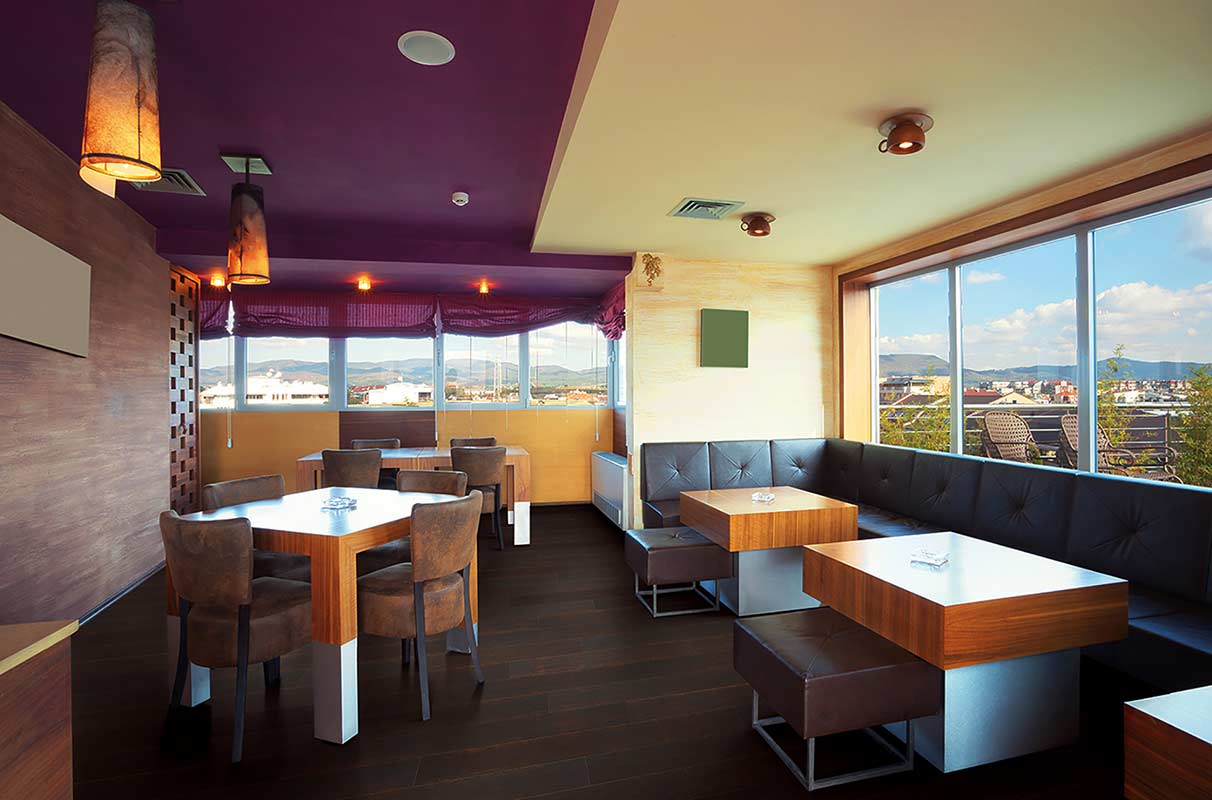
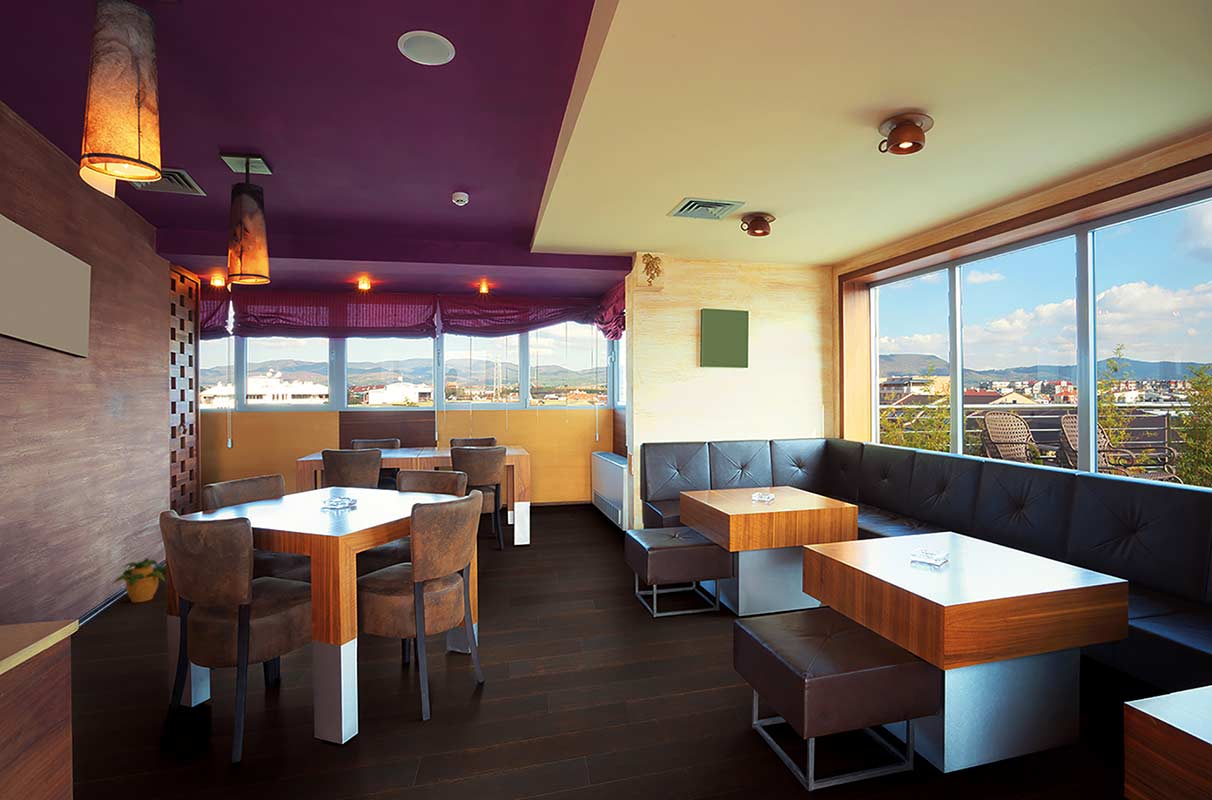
+ potted plant [112,557,167,603]
